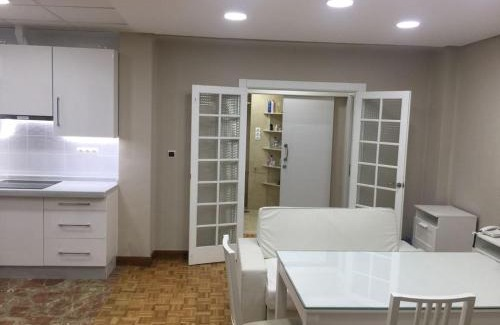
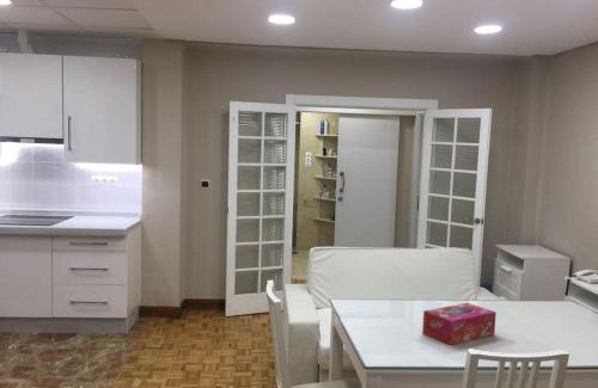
+ tissue box [421,302,498,346]
